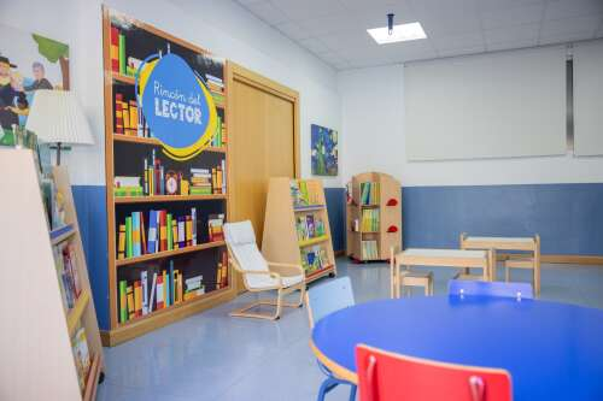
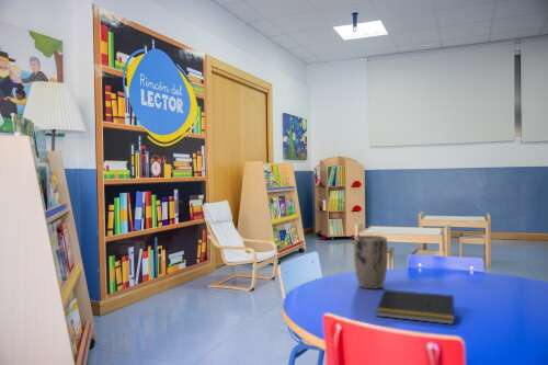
+ notepad [375,288,455,326]
+ plant pot [353,235,389,289]
